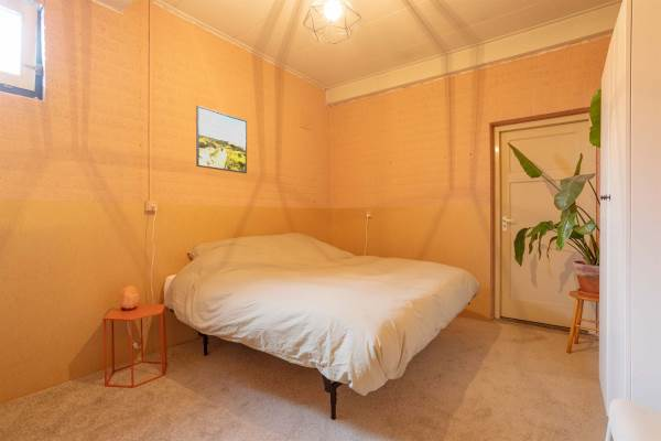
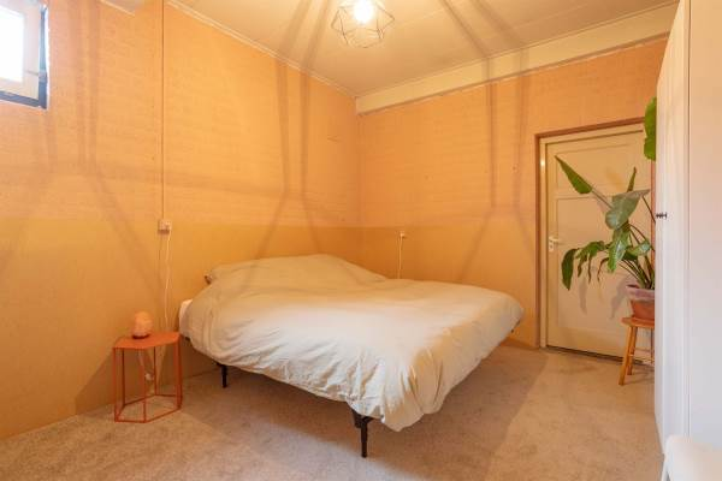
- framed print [195,105,248,174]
